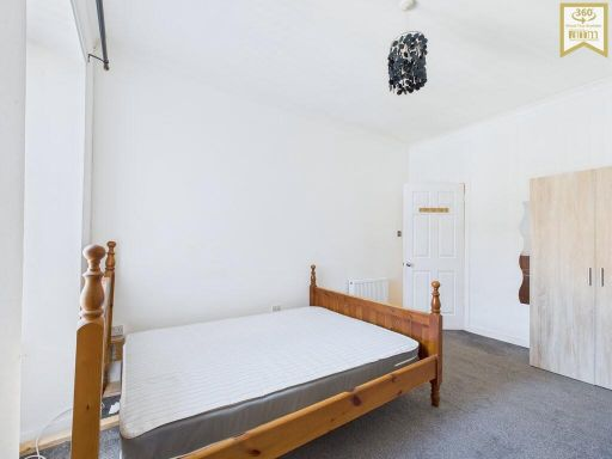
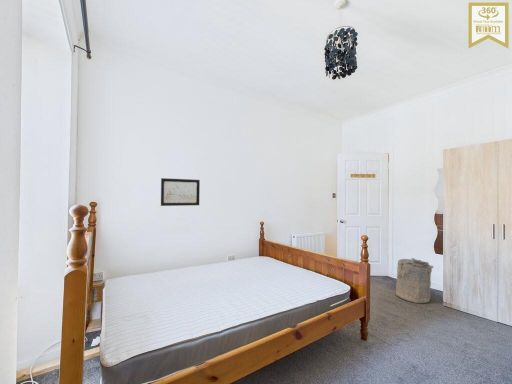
+ wall art [160,177,201,207]
+ laundry hamper [395,257,434,304]
